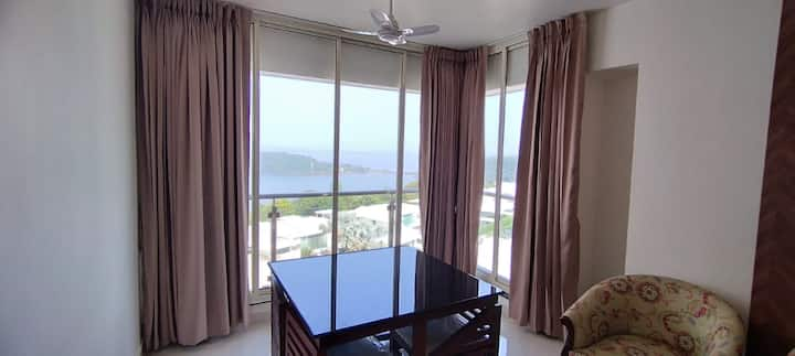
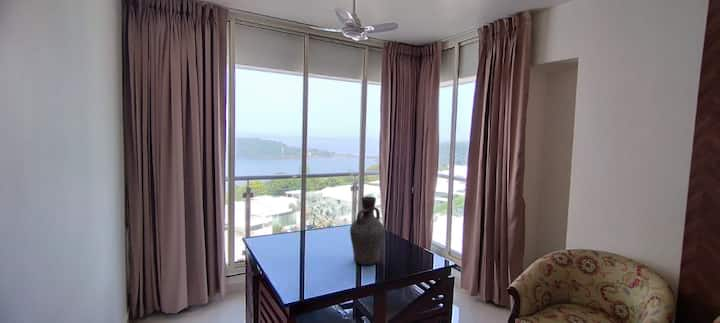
+ vase [349,195,386,266]
